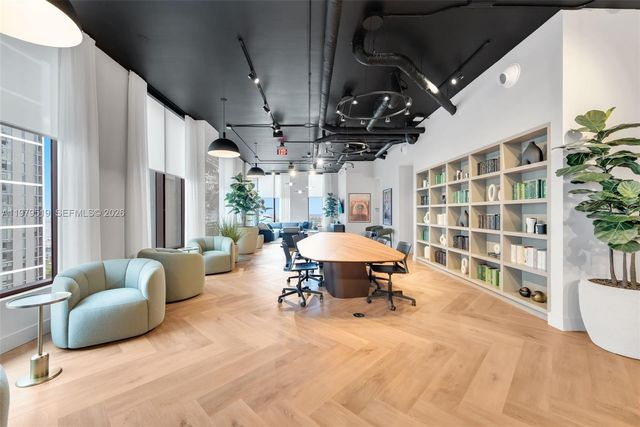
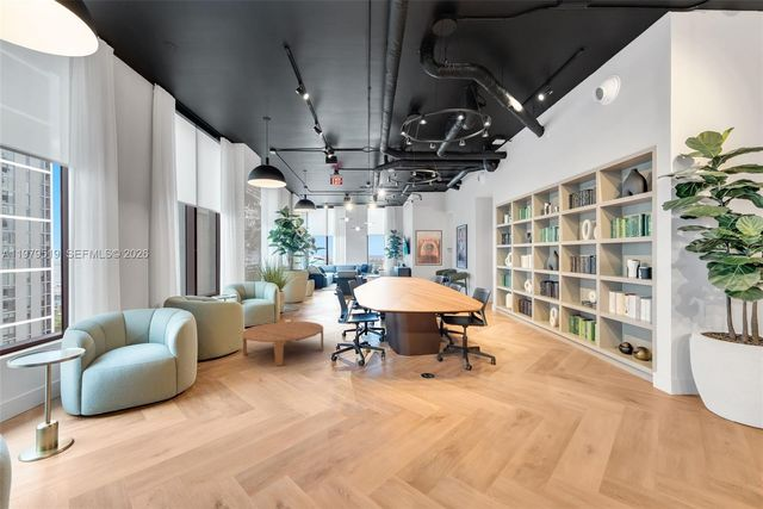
+ coffee table [241,321,324,367]
